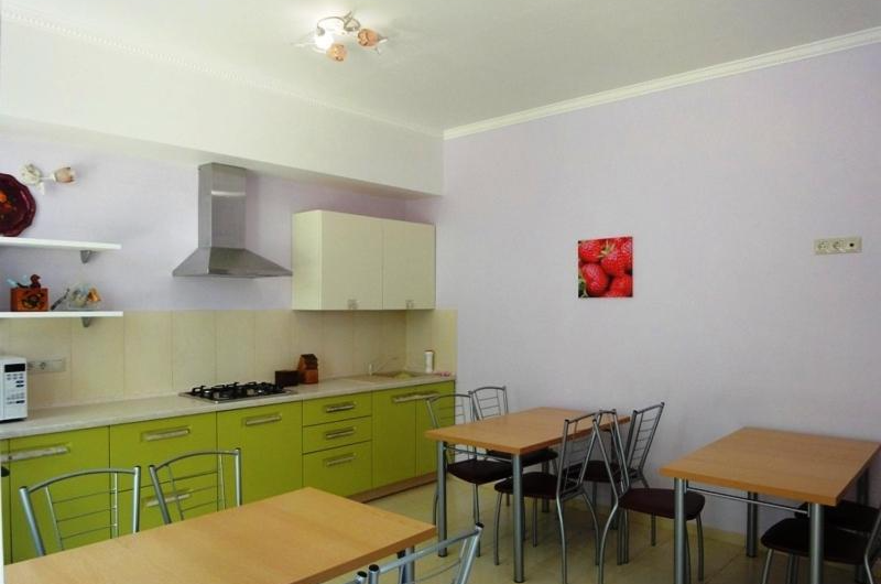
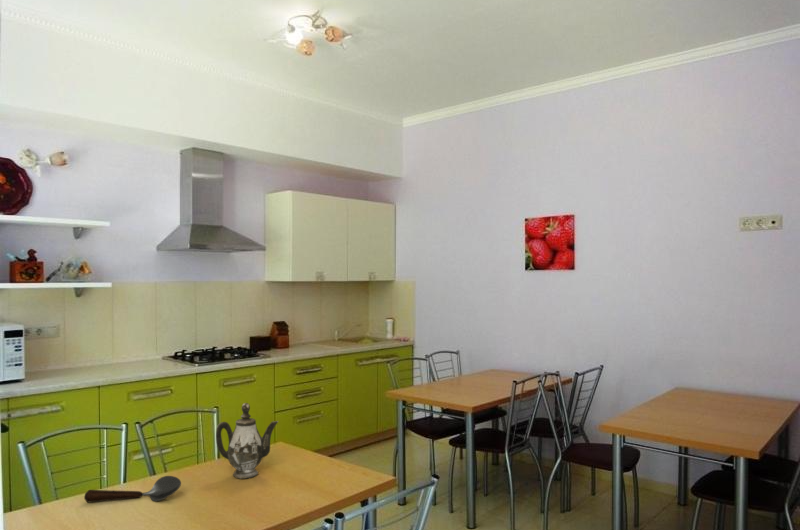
+ teapot [215,402,279,480]
+ spoon [83,475,182,503]
